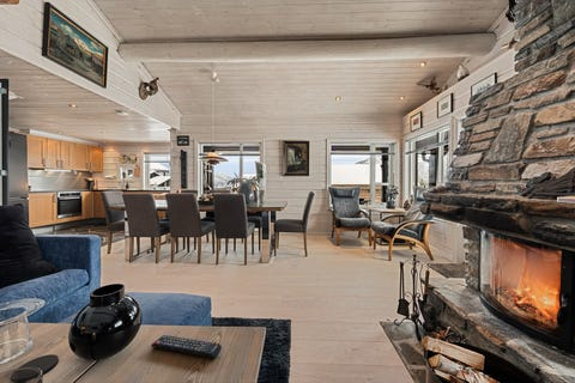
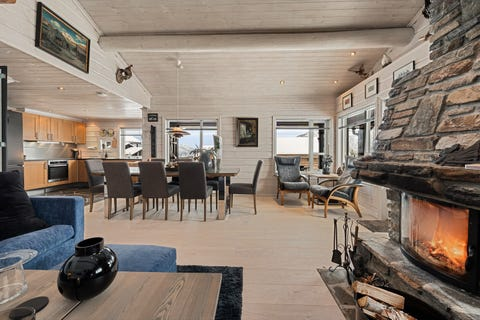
- remote control [150,334,223,359]
